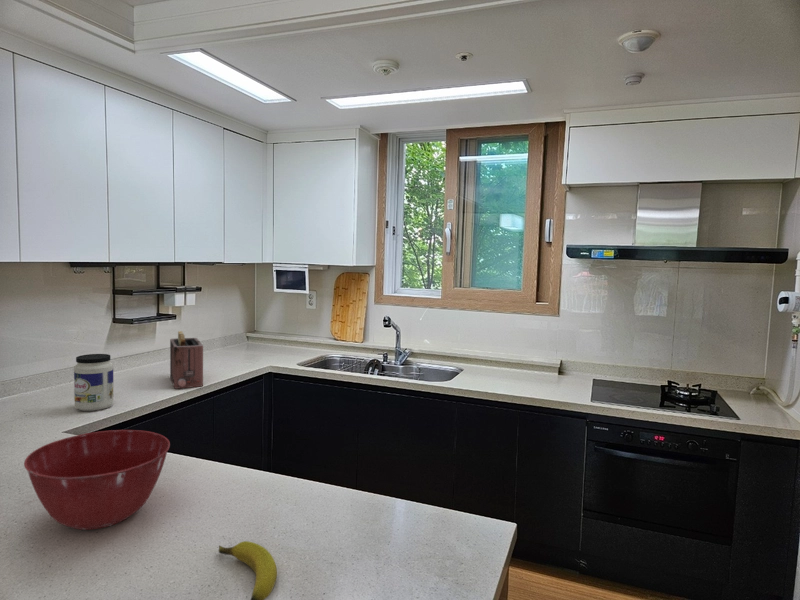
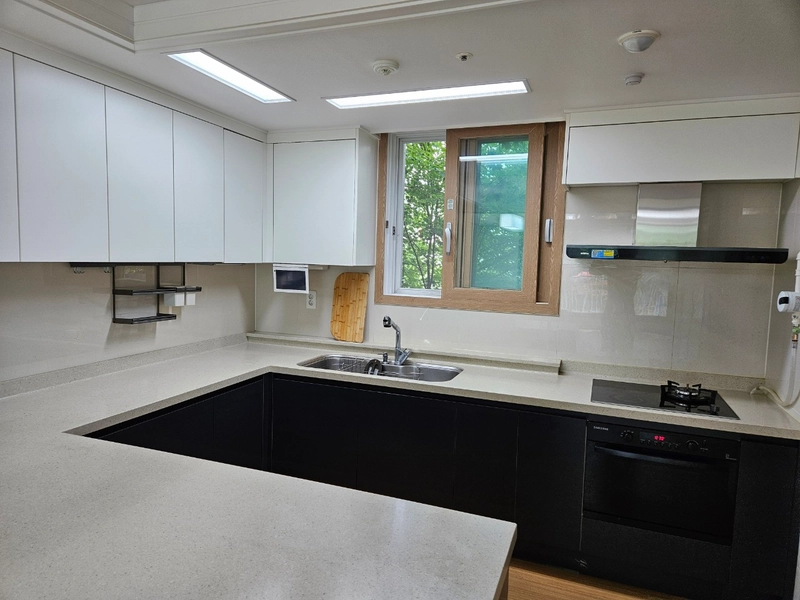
- jar [73,353,115,412]
- banana [218,540,278,600]
- toaster [169,330,204,390]
- mixing bowl [23,429,171,531]
